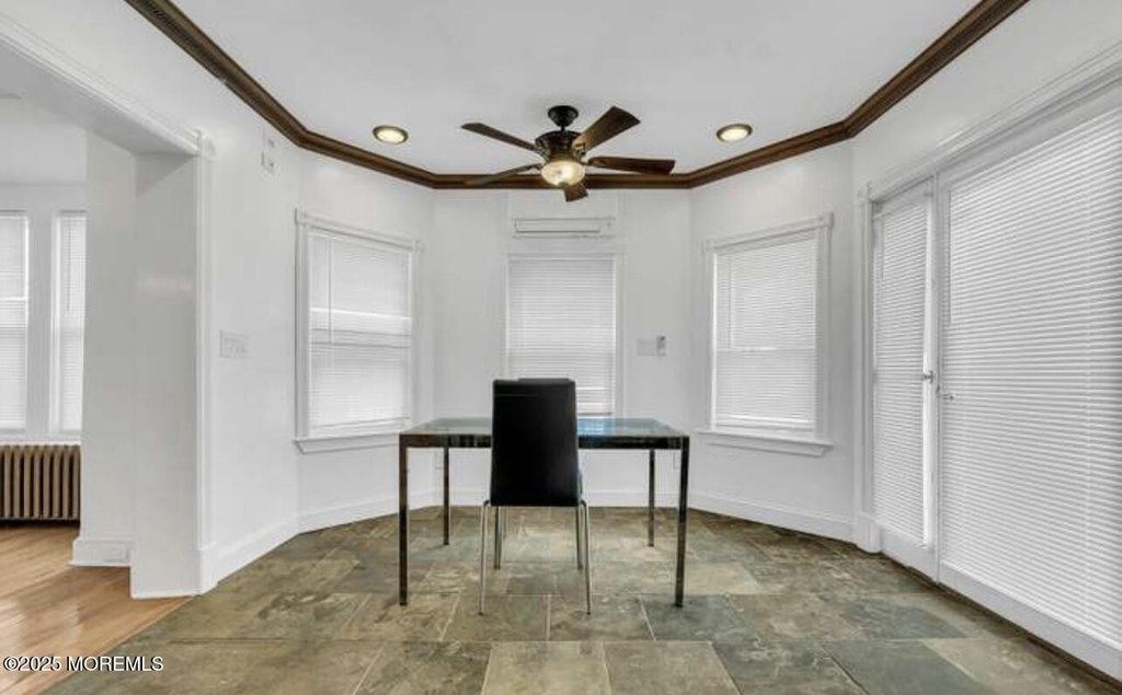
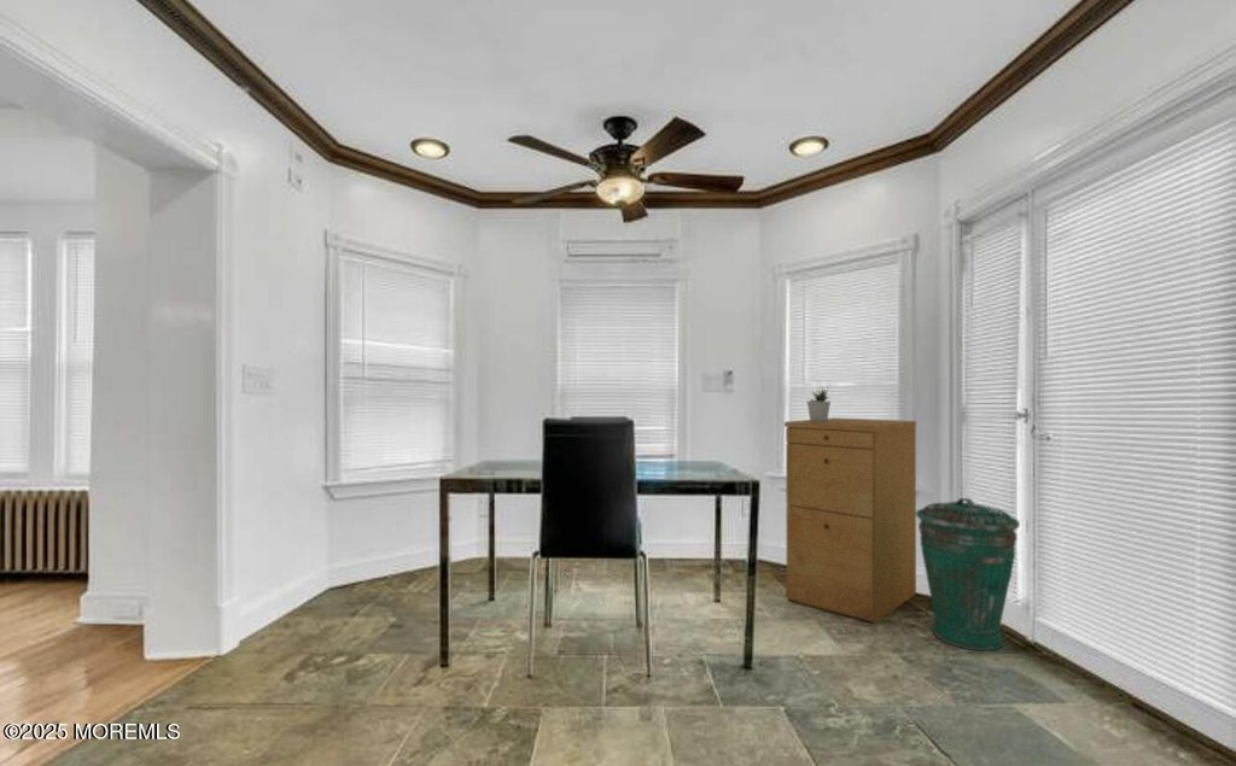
+ potted plant [806,385,832,422]
+ trash can [916,497,1021,653]
+ filing cabinet [783,416,917,624]
